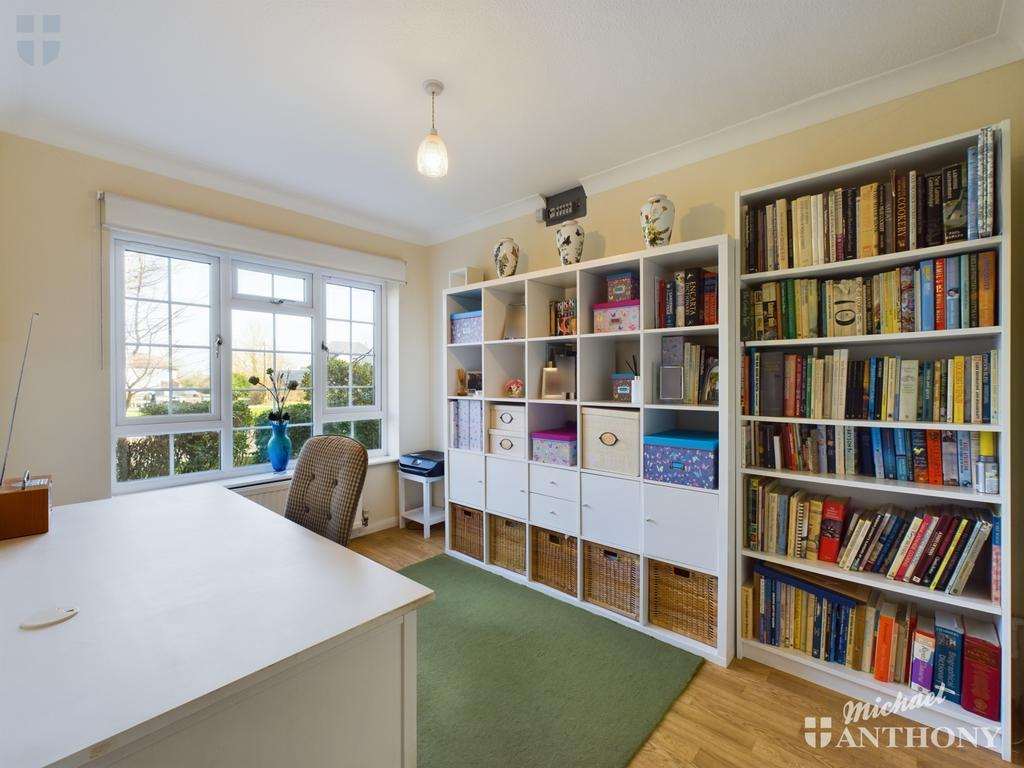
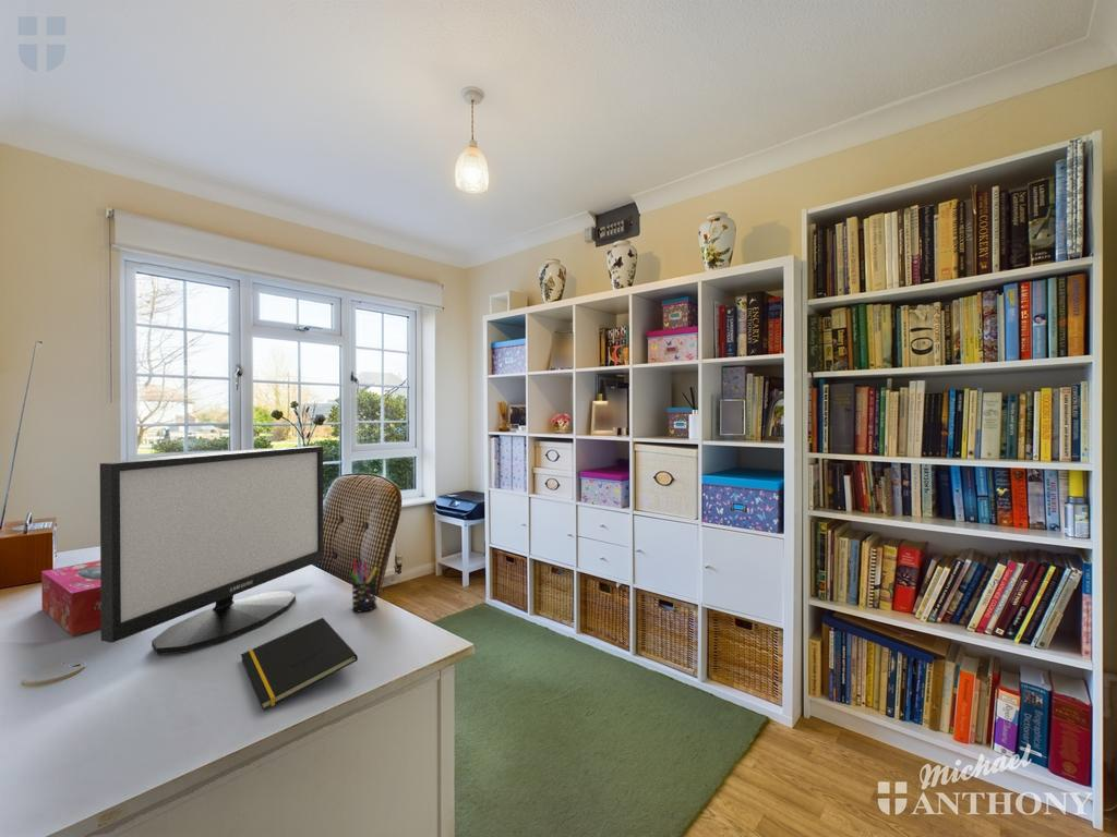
+ pen holder [350,559,379,612]
+ tissue box [40,559,101,638]
+ notepad [240,617,359,712]
+ monitor [99,445,325,655]
